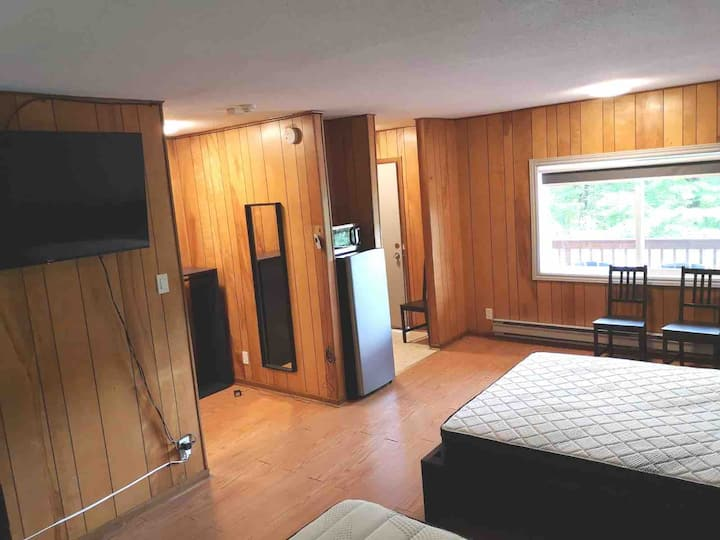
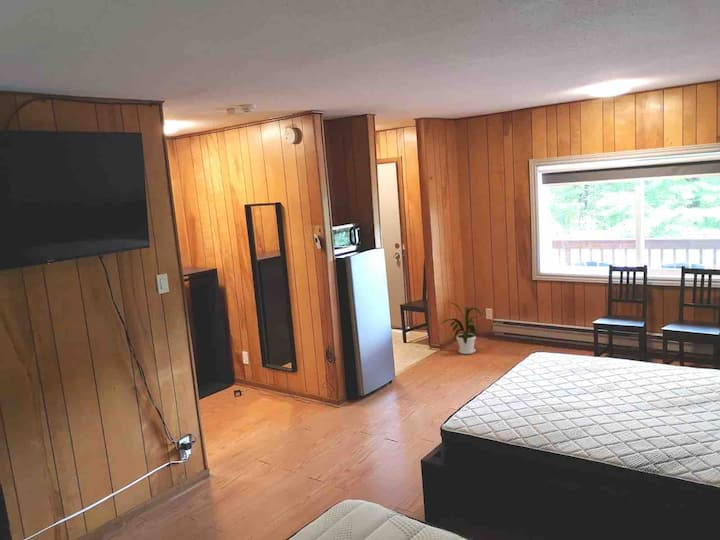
+ house plant [441,301,483,355]
